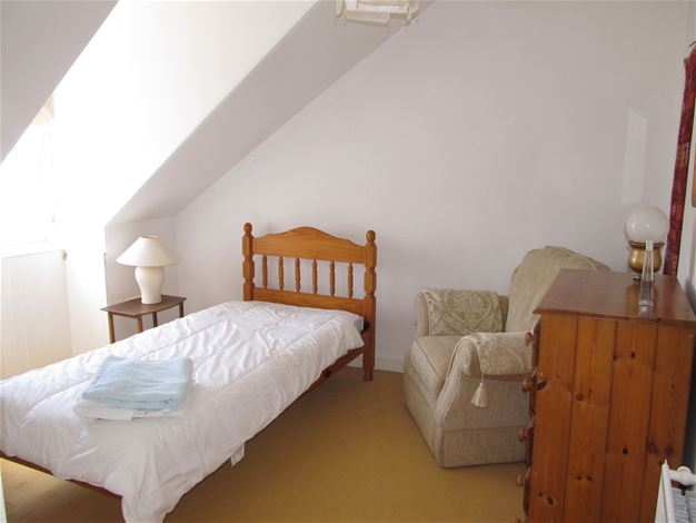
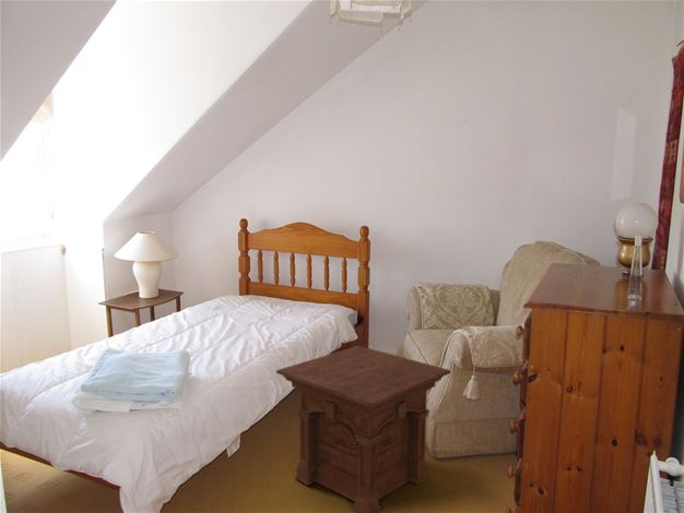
+ side table [275,345,451,513]
